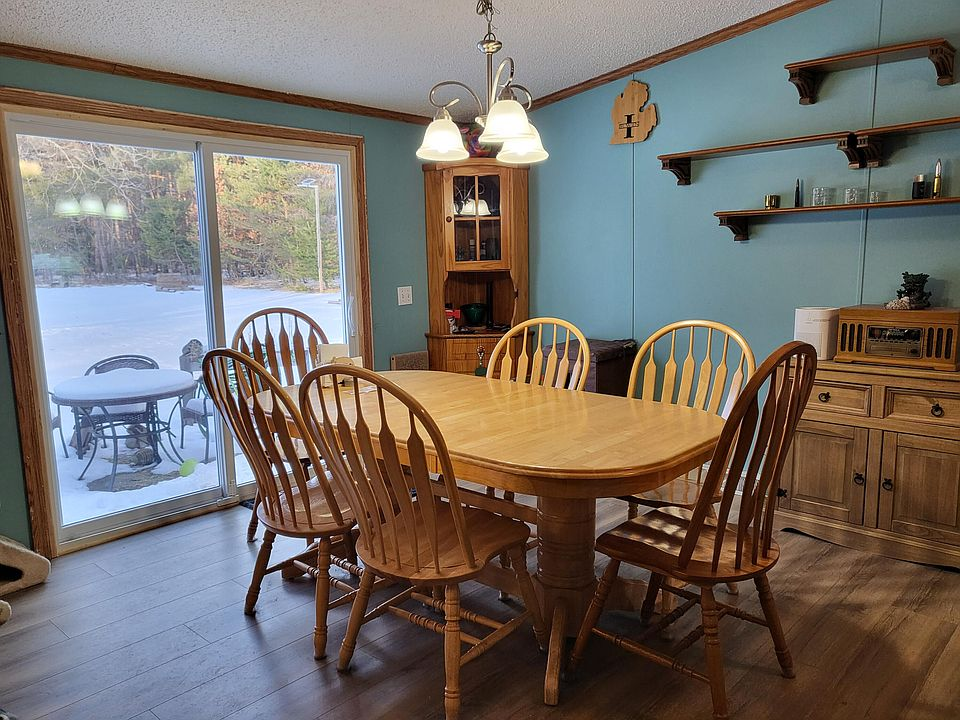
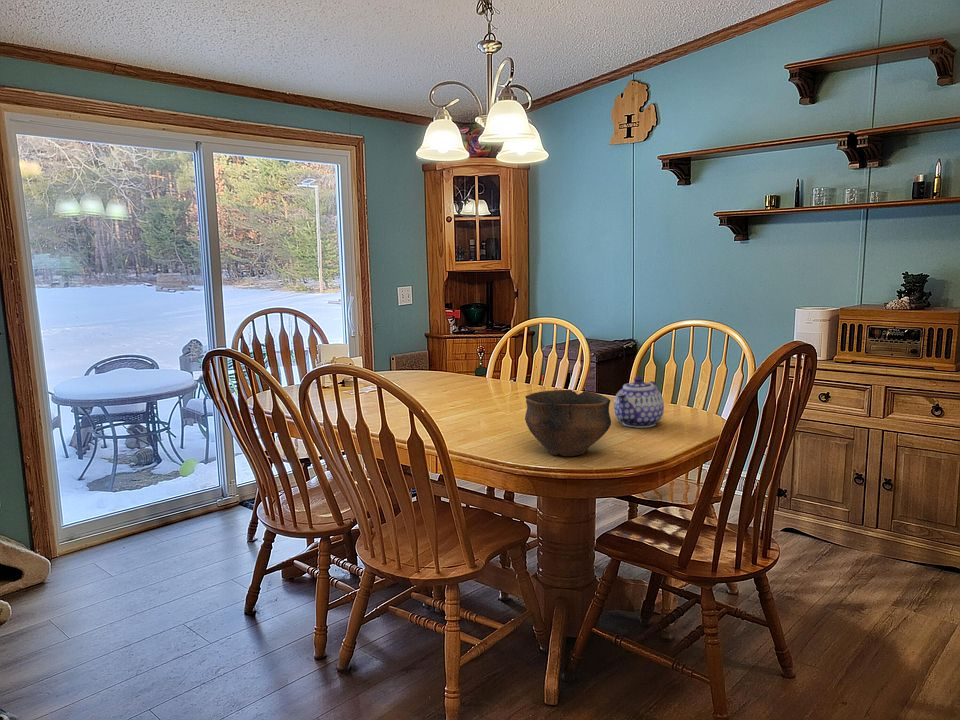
+ teapot [613,376,665,429]
+ bowl [524,389,612,457]
